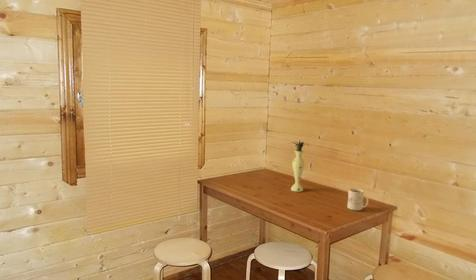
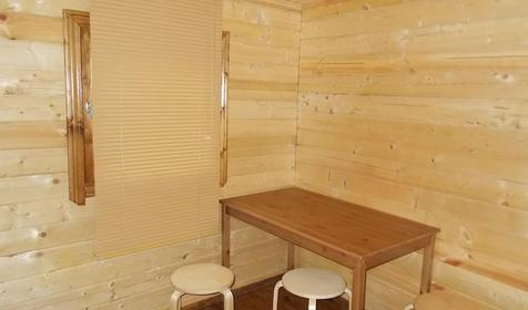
- mug [346,188,369,211]
- vase [288,140,311,193]
